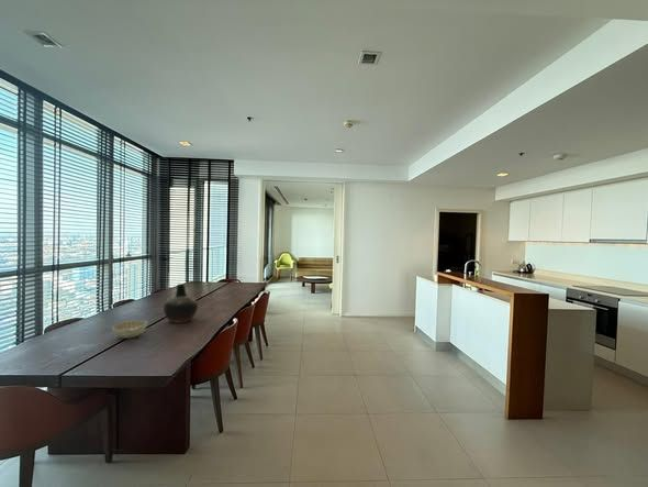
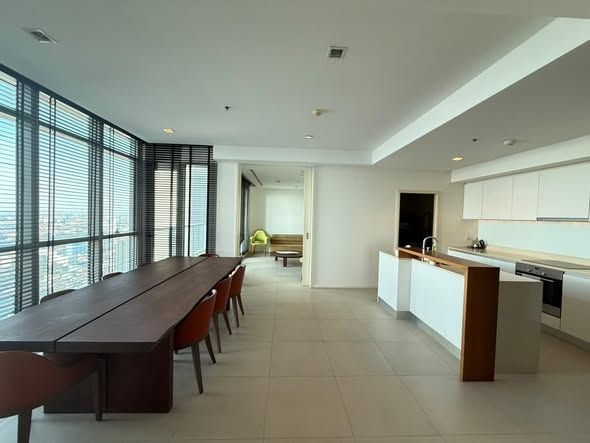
- decorative bowl [111,319,148,340]
- vase [163,283,199,323]
